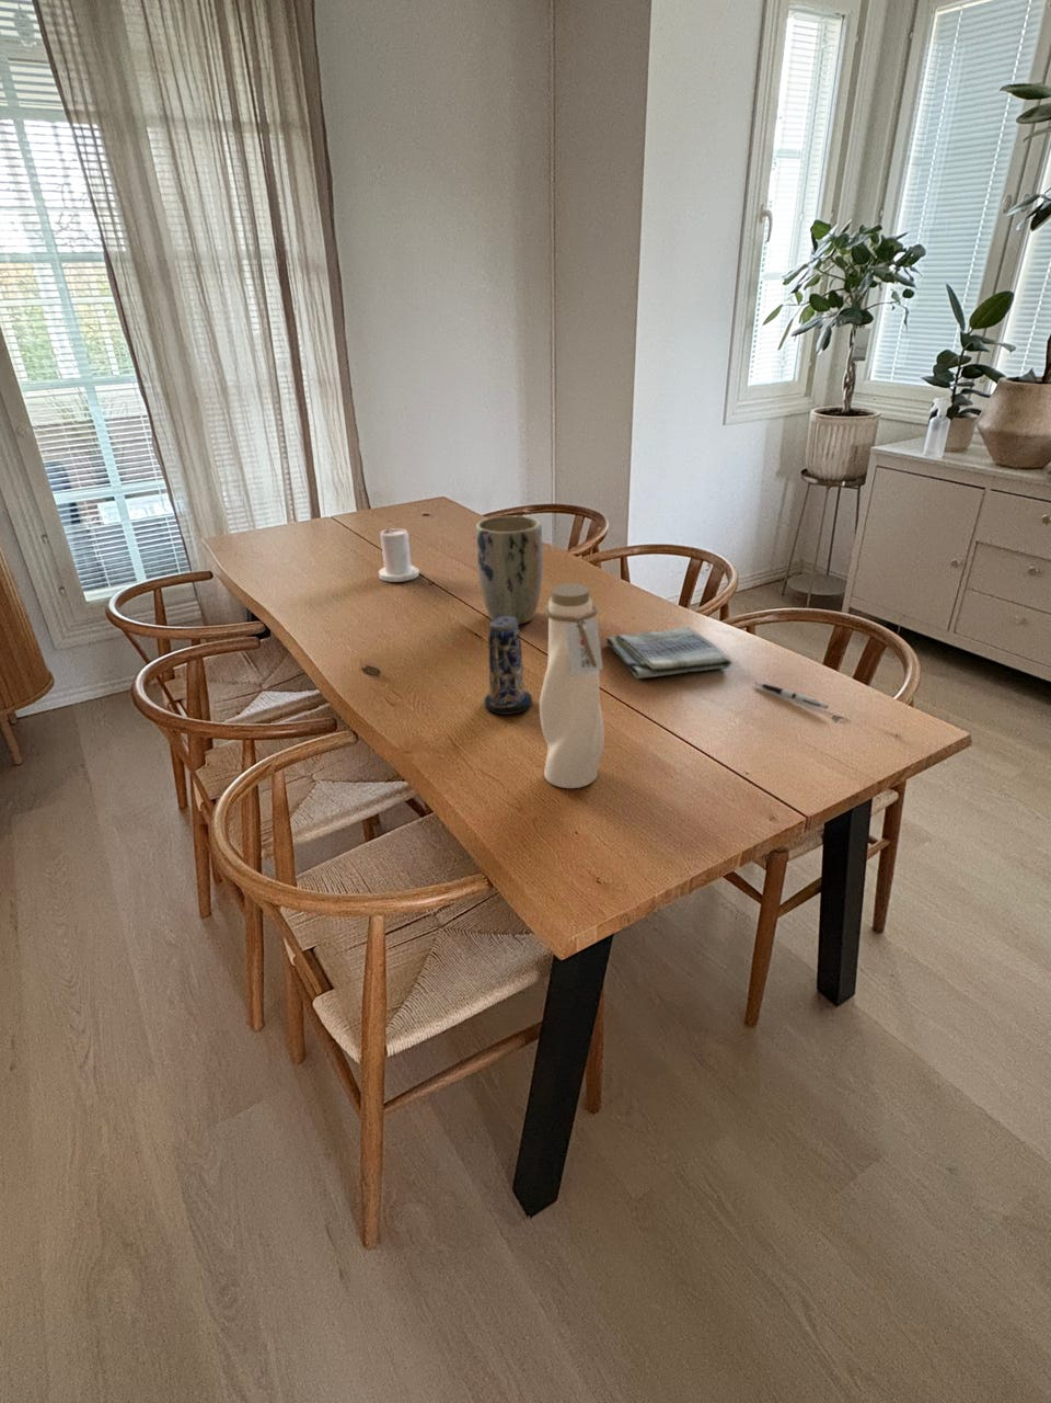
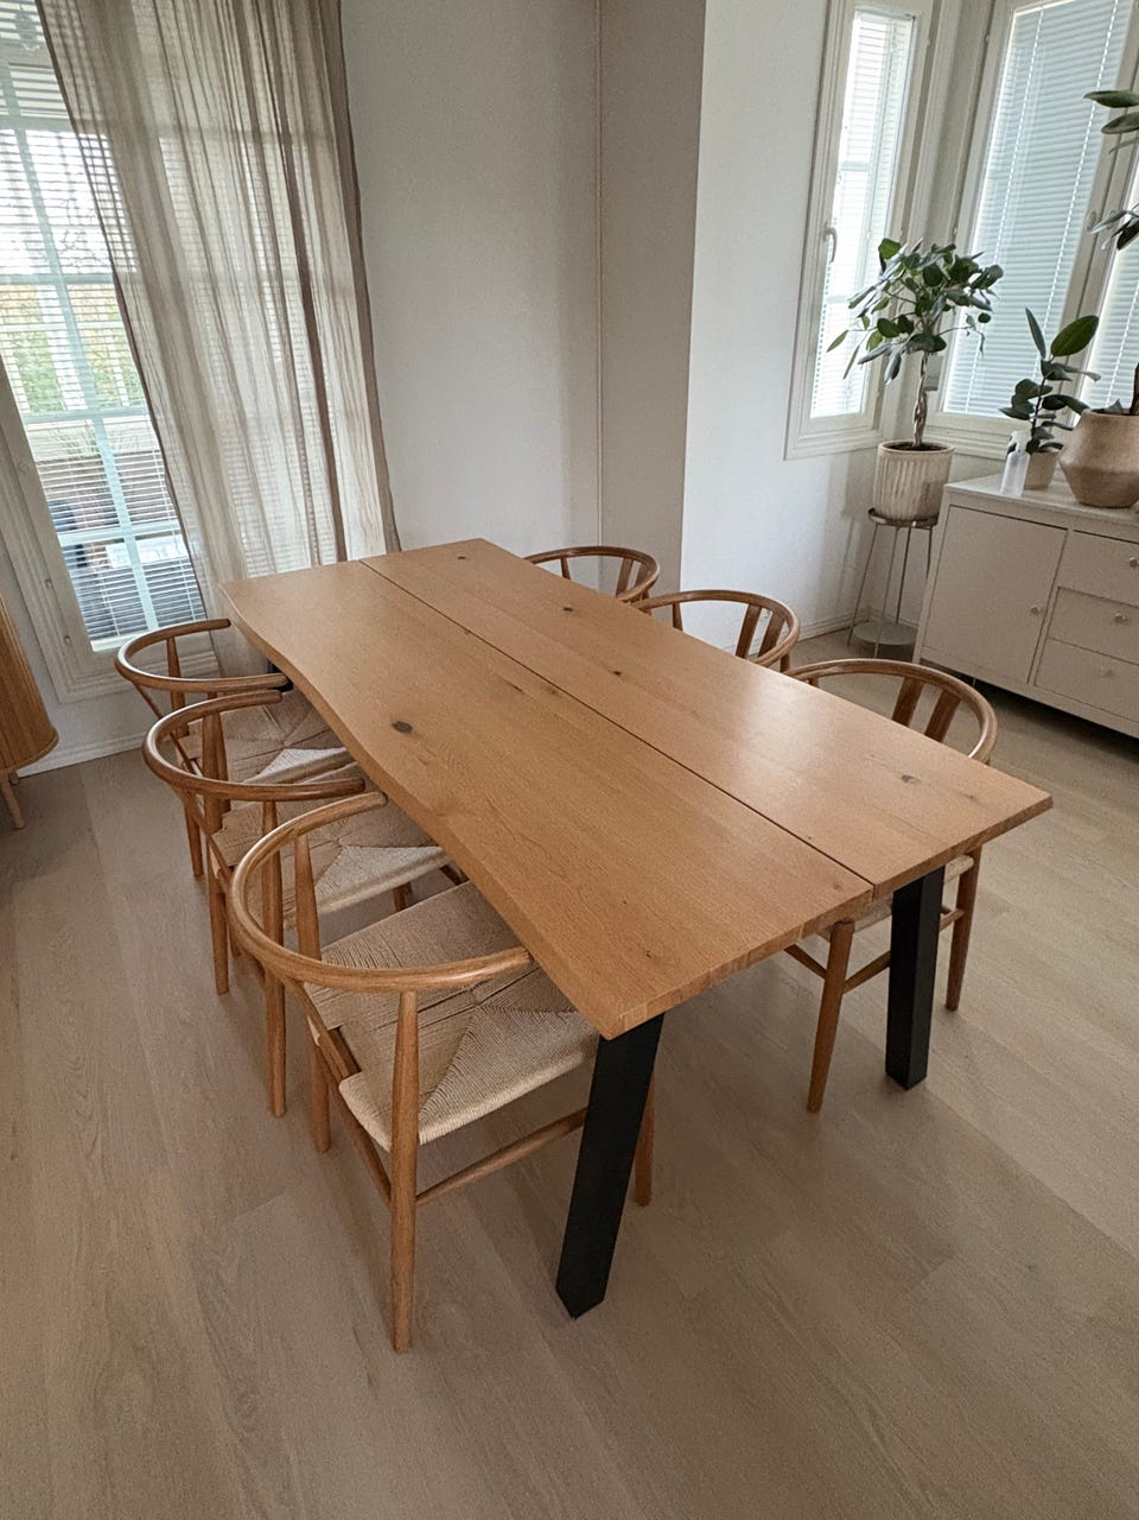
- plant pot [475,515,544,626]
- dish towel [605,626,733,679]
- pen [753,682,830,710]
- candle [482,616,533,716]
- water bottle [539,582,605,789]
- candle [378,524,421,583]
